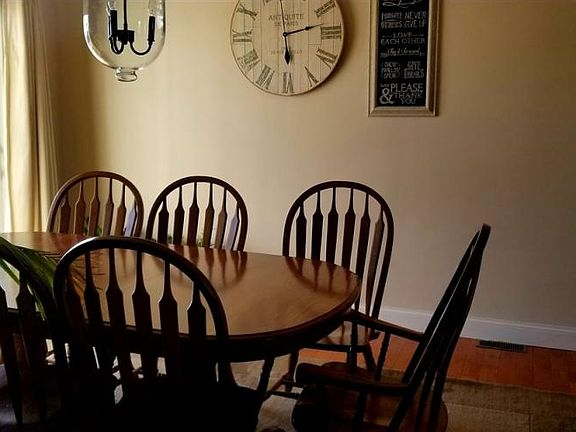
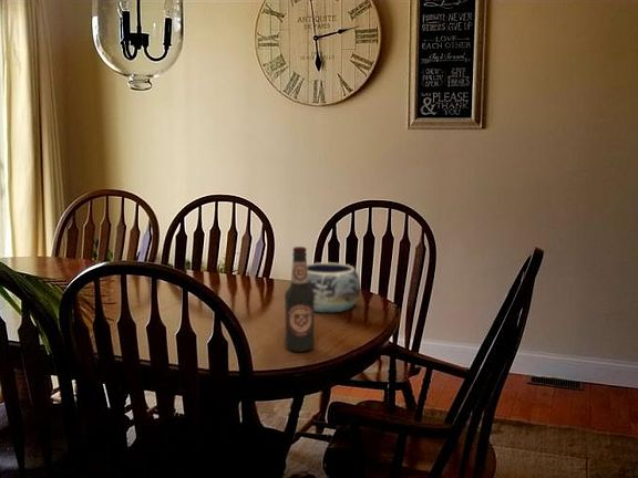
+ bottle [284,246,316,353]
+ decorative bowl [307,261,362,314]
